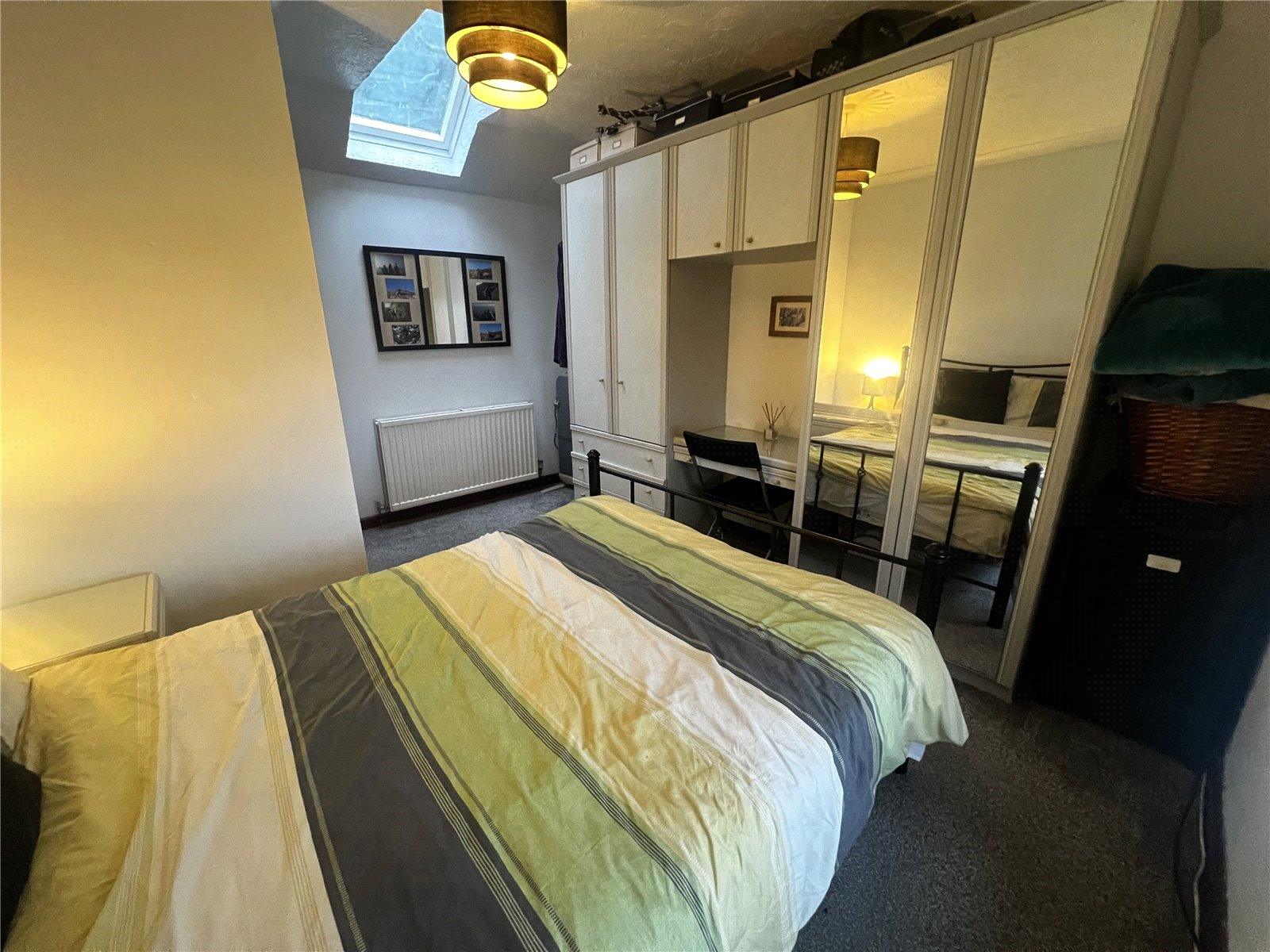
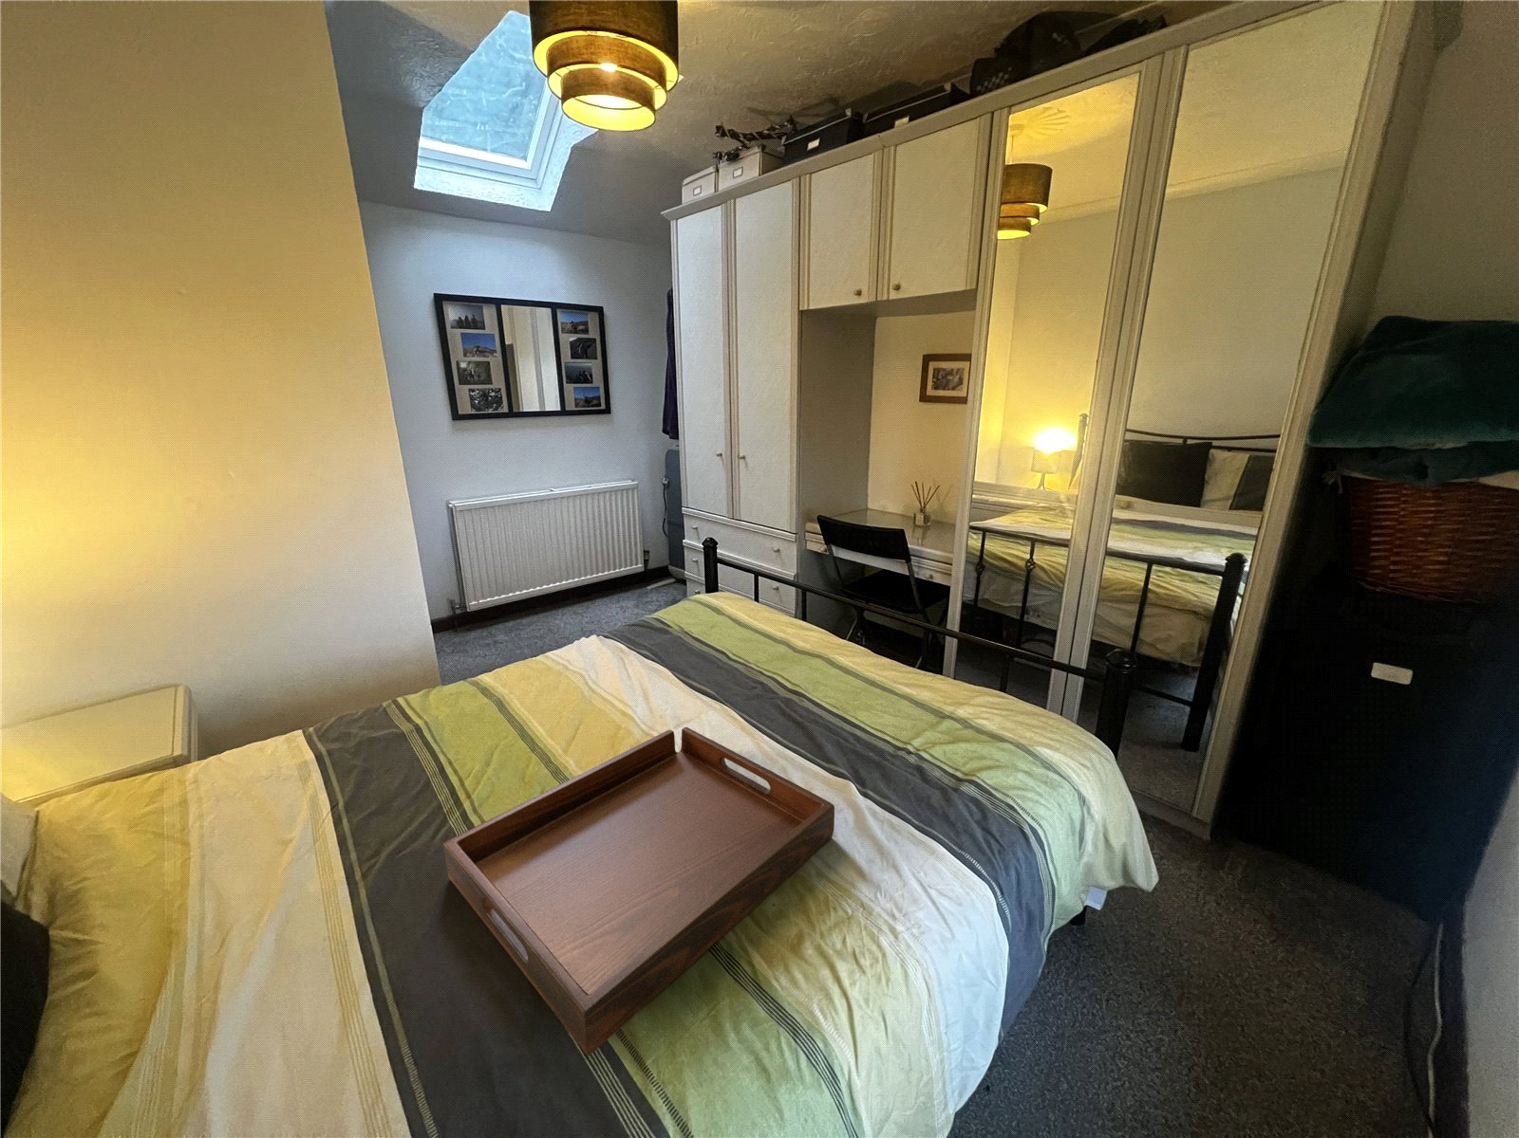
+ serving tray [443,727,835,1057]
